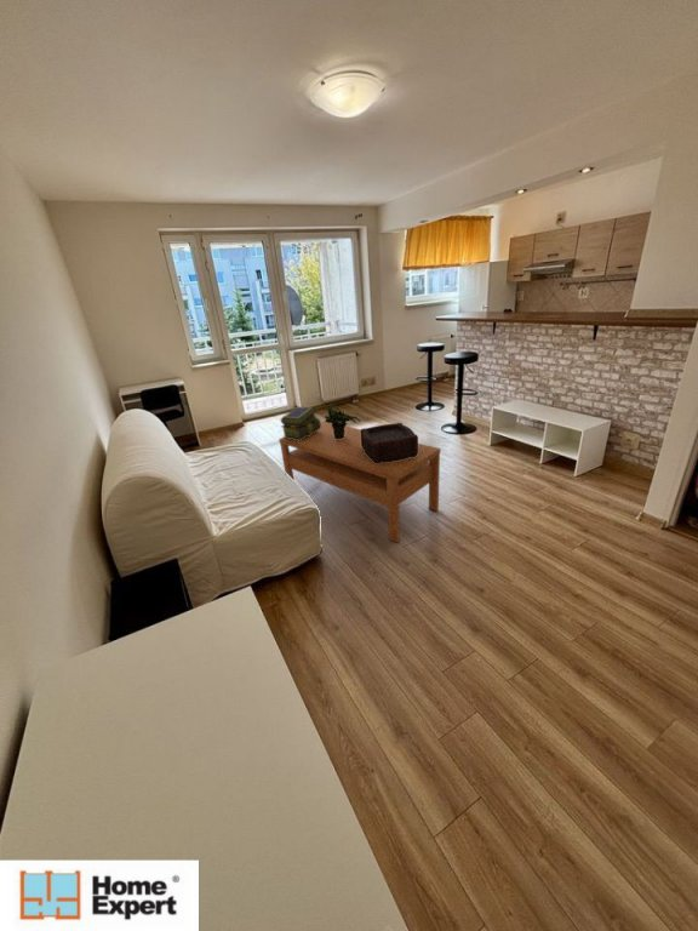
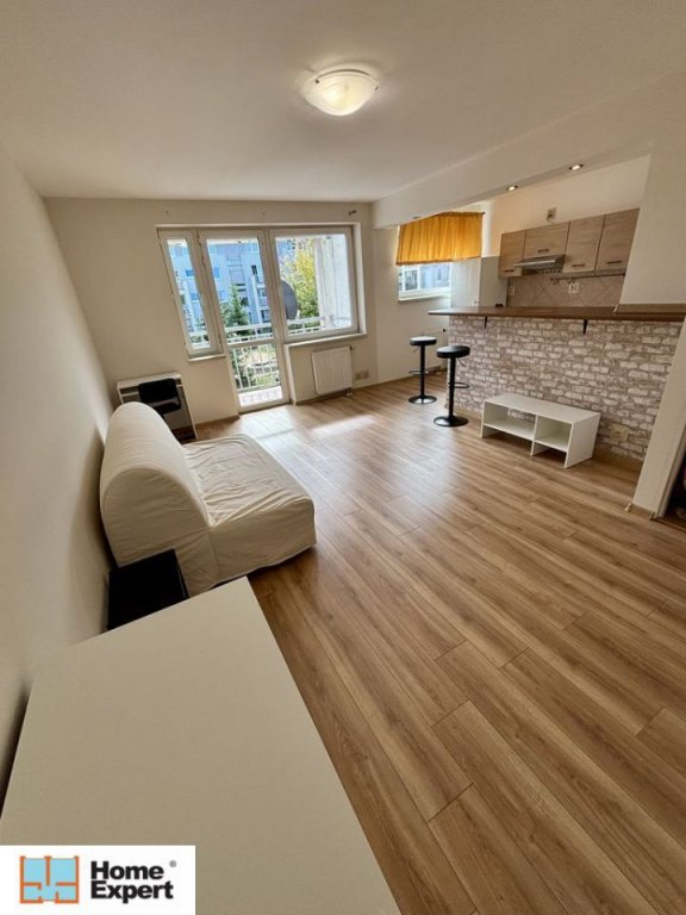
- potted plant [322,402,361,439]
- stack of books [280,406,321,441]
- coffee table [278,421,441,544]
- decorative container [360,422,419,463]
